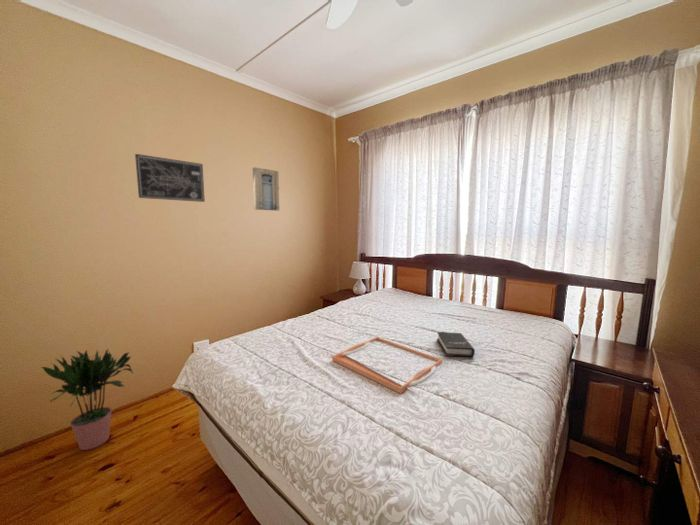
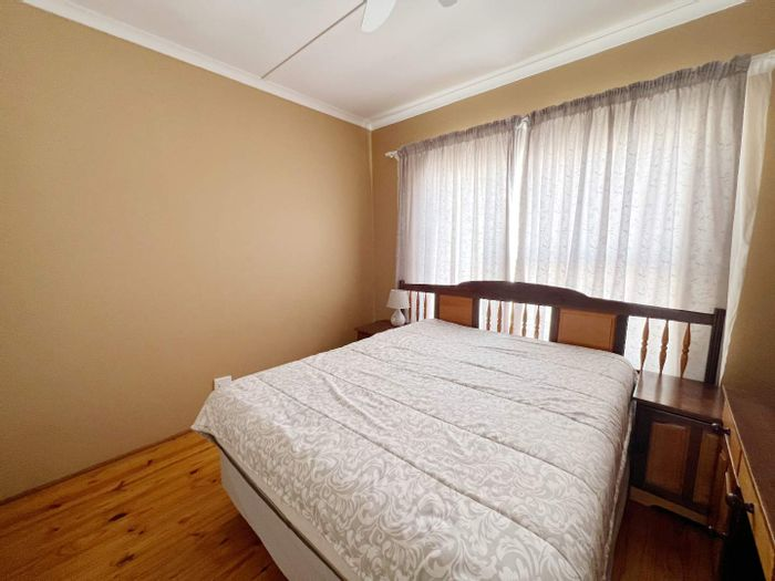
- wall art [252,166,280,212]
- hardback book [436,331,476,358]
- serving tray [331,336,443,395]
- wall art [134,153,206,203]
- potted plant [40,348,134,451]
